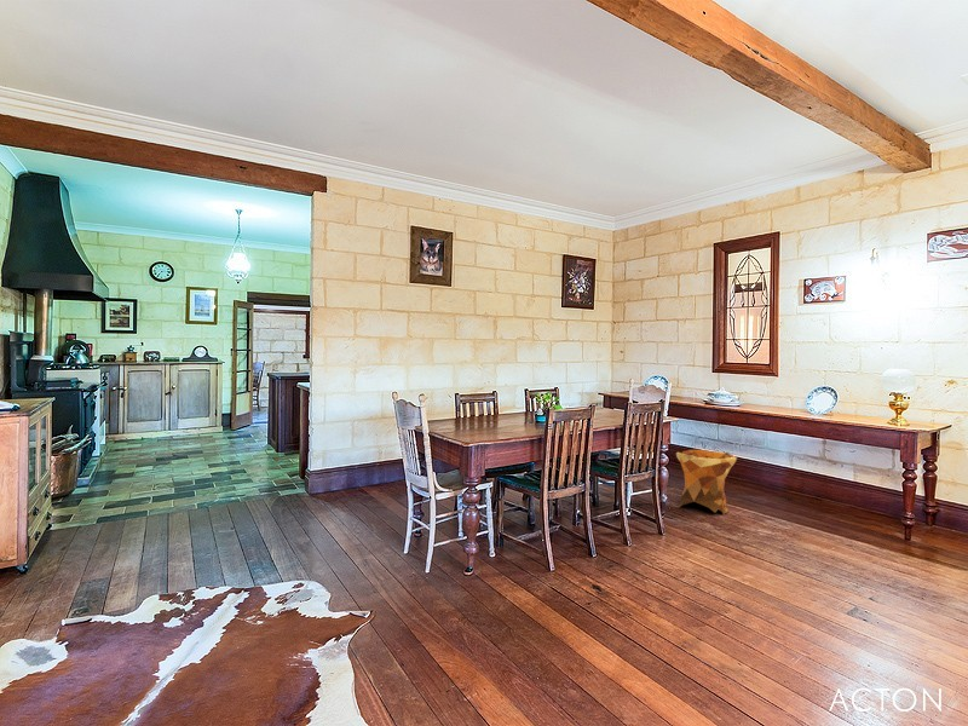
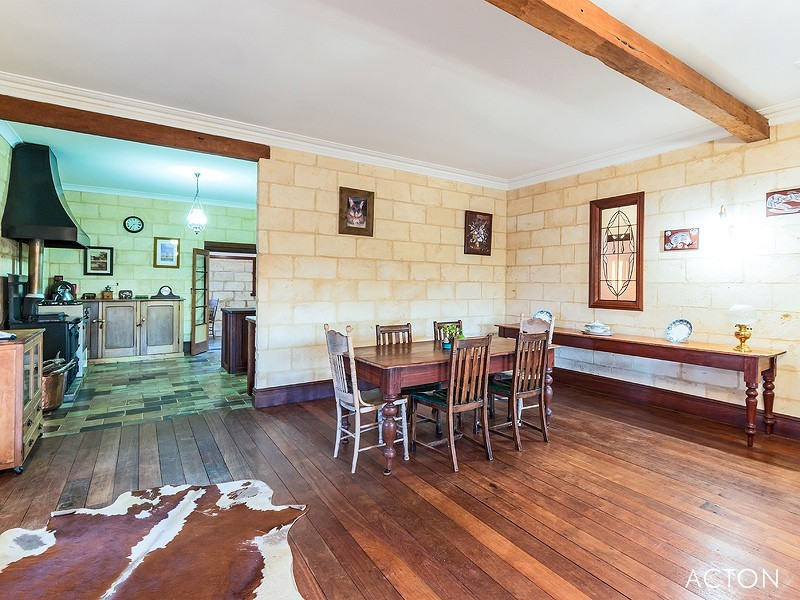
- woven basket [675,449,738,515]
